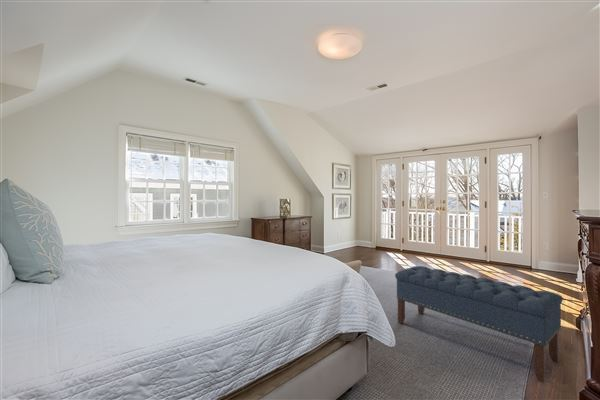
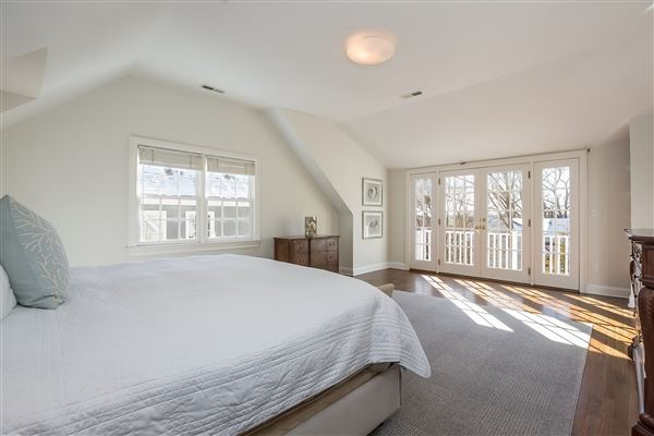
- bench [394,265,564,384]
